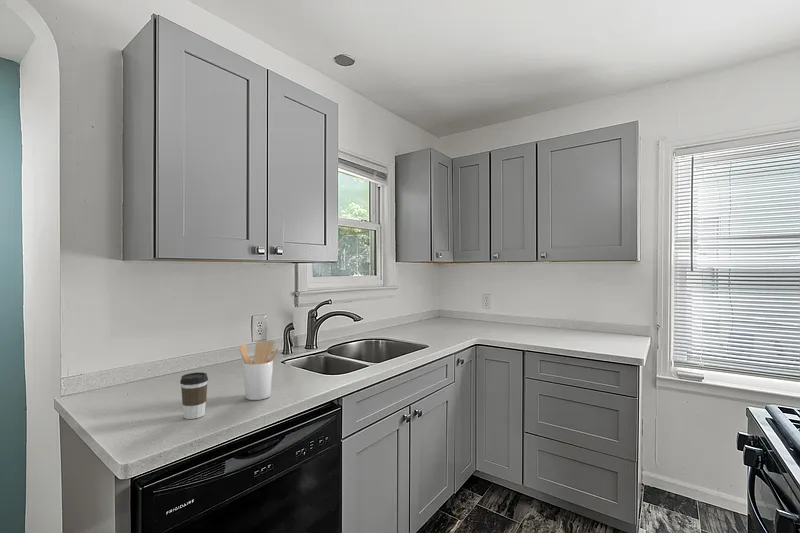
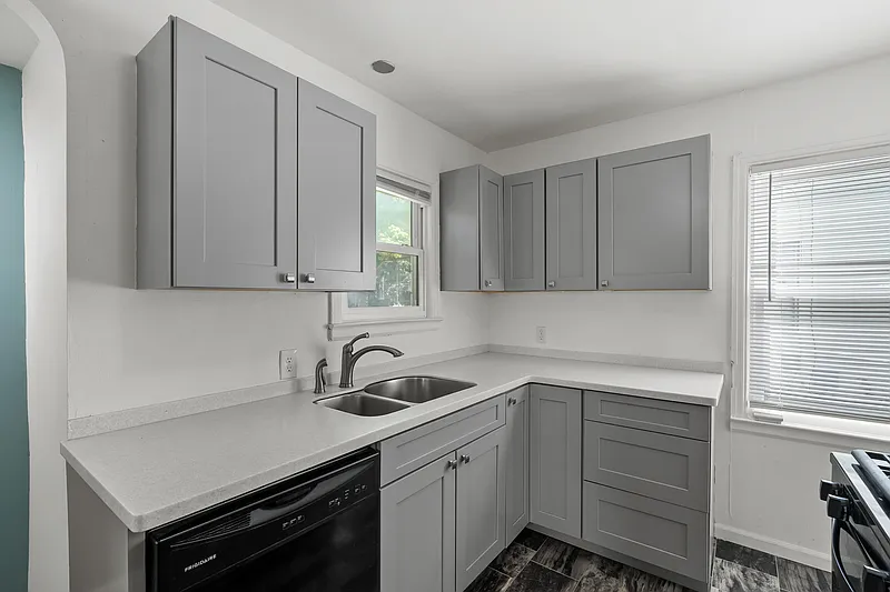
- utensil holder [238,340,279,401]
- coffee cup [179,371,209,420]
